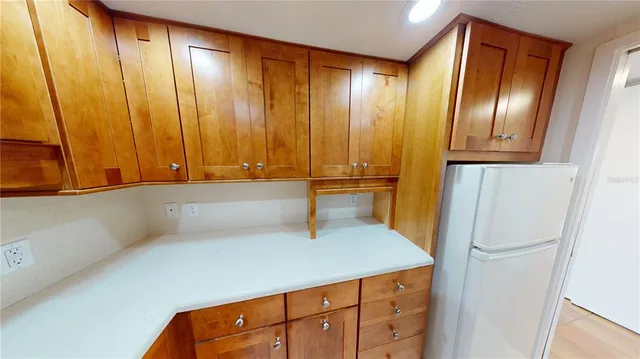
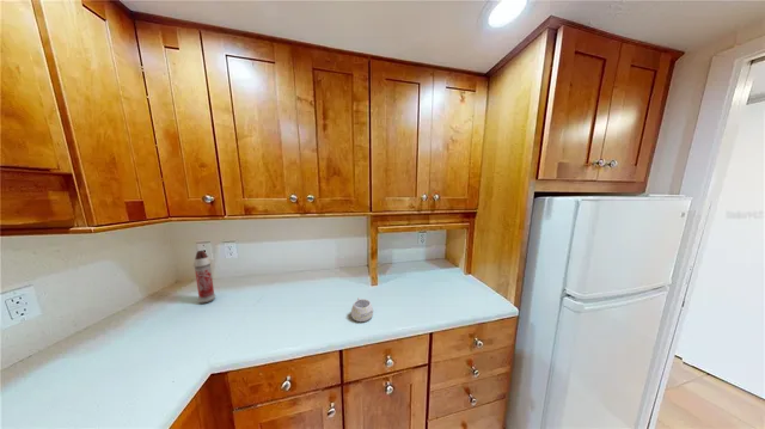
+ spray bottle [192,250,216,305]
+ mug [350,296,374,323]
